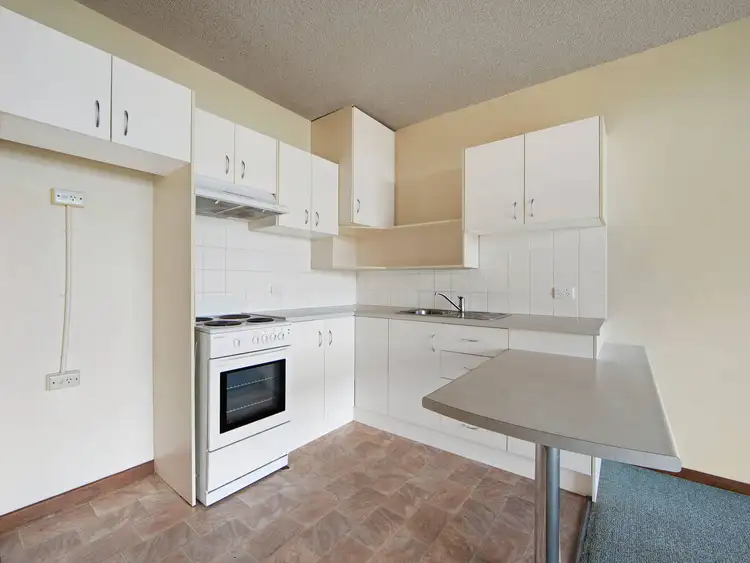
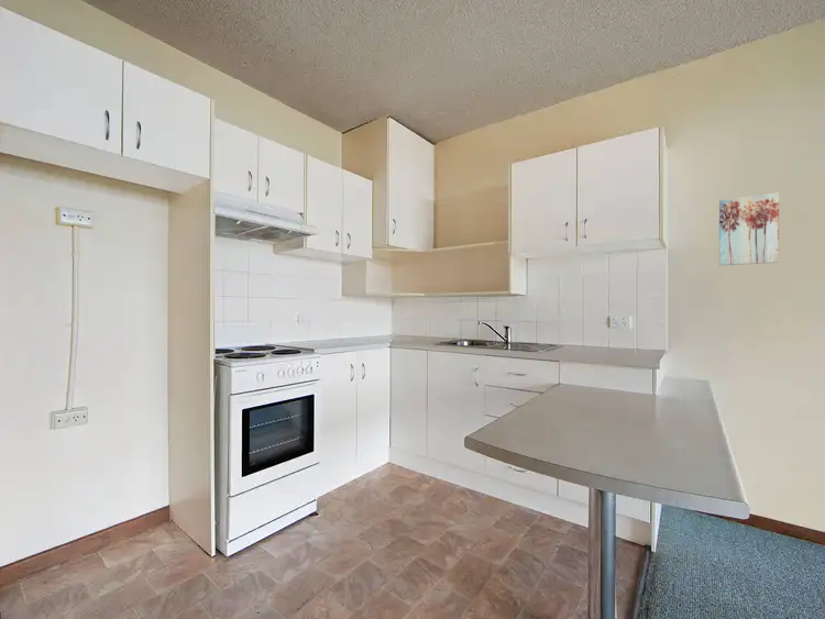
+ wall art [718,191,780,267]
